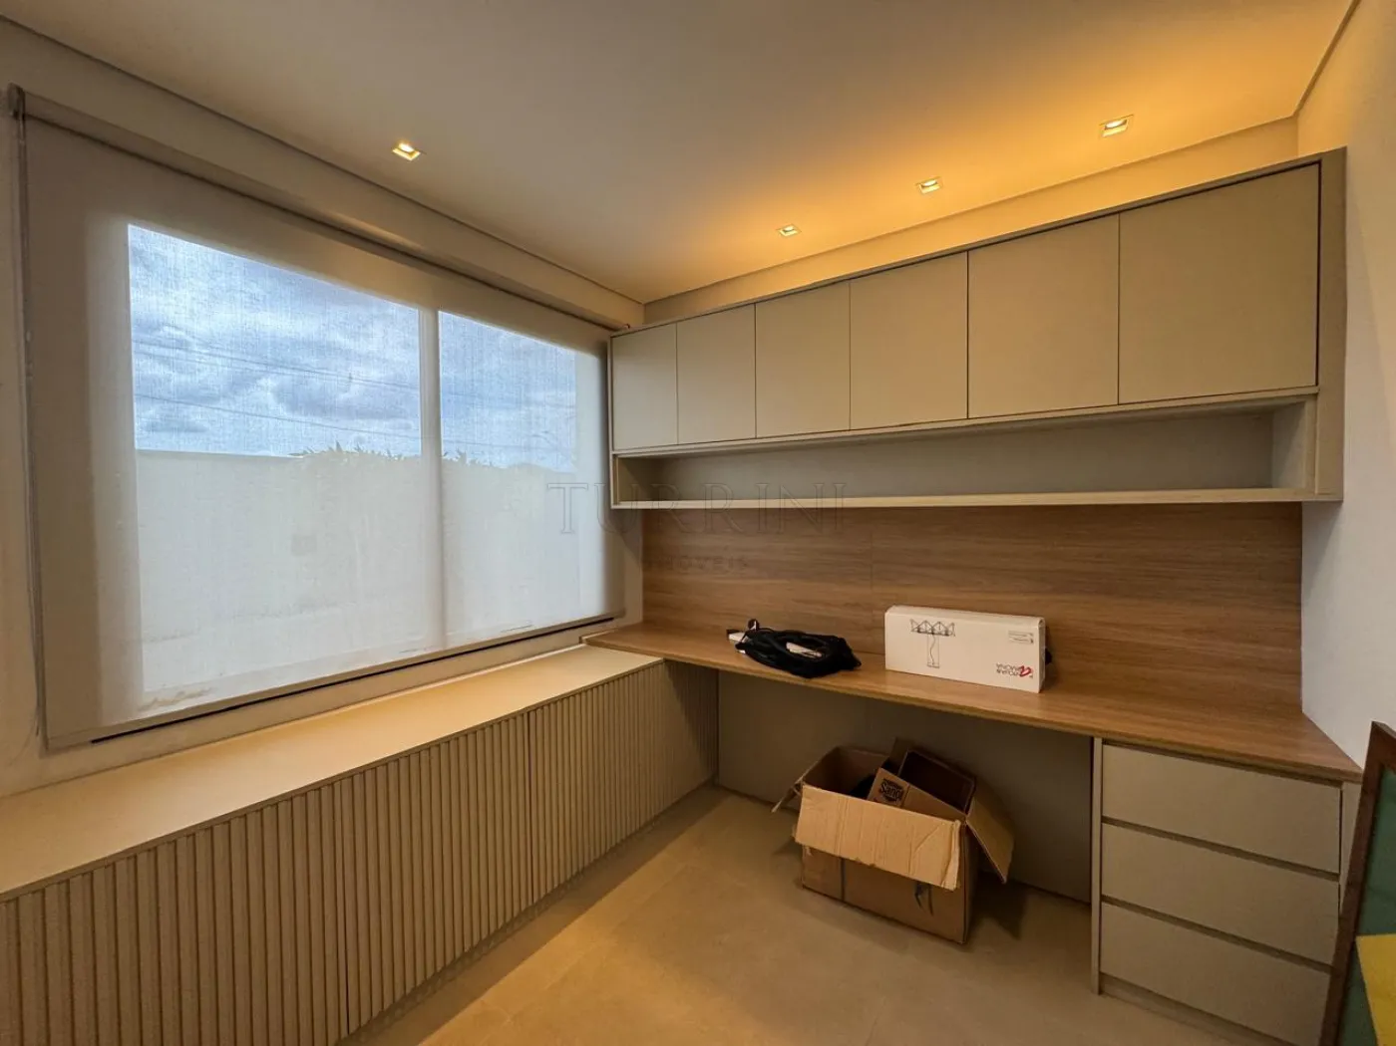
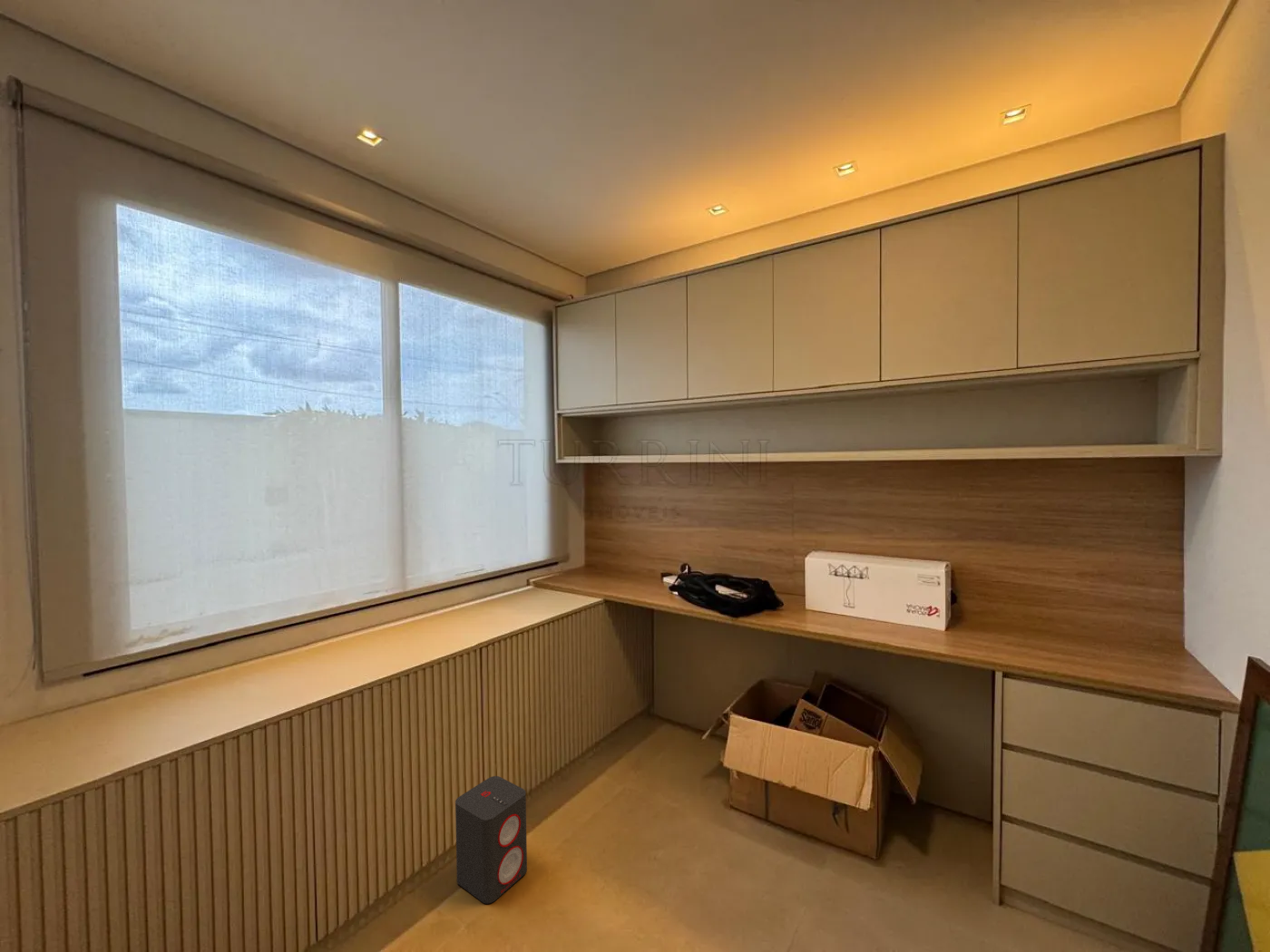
+ speaker [454,775,528,905]
